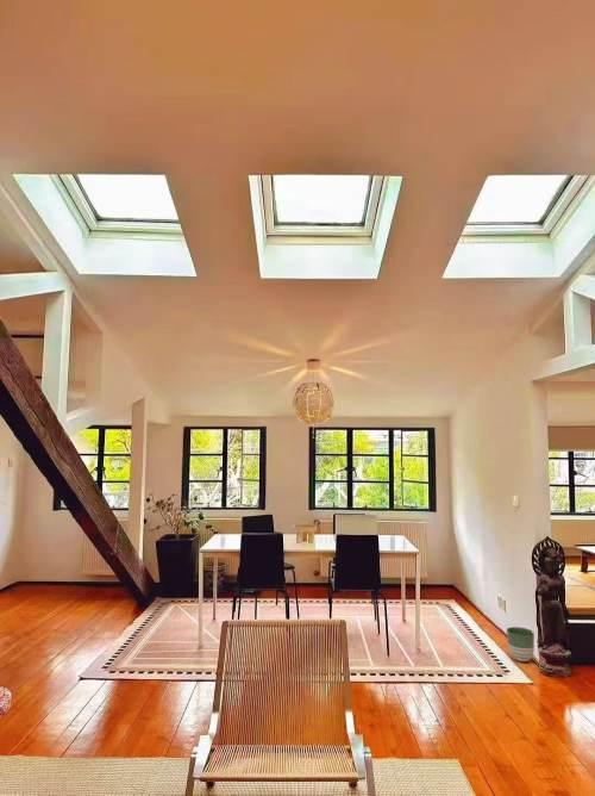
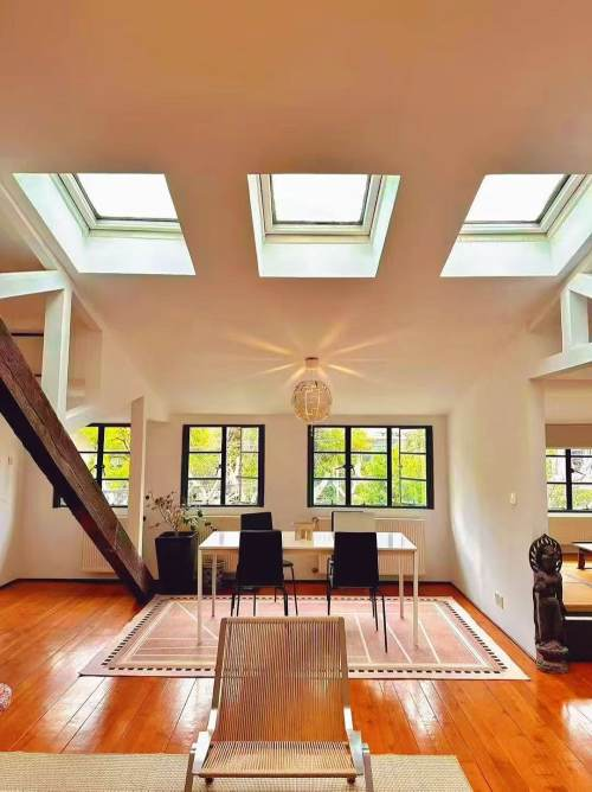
- planter [506,626,536,663]
